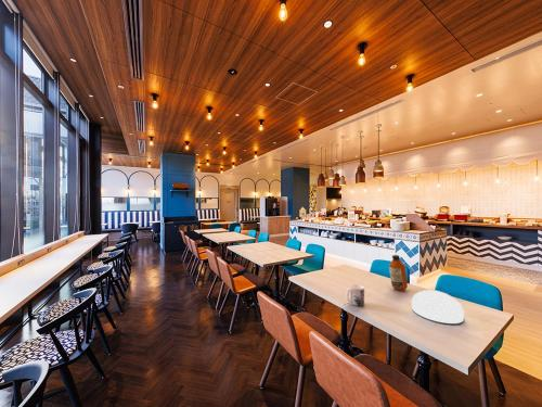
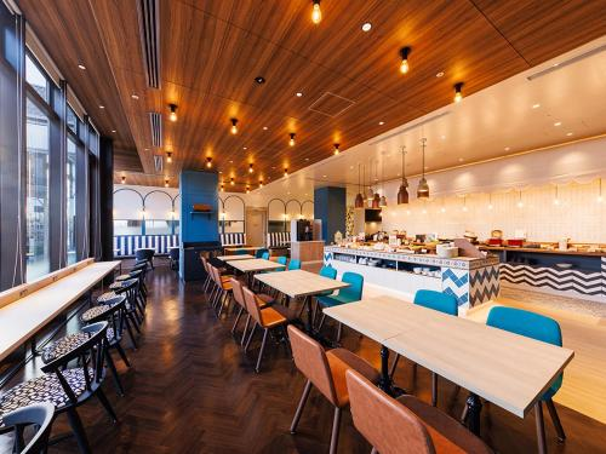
- plate [411,289,465,325]
- mug [346,283,365,307]
- bottle [388,254,409,292]
